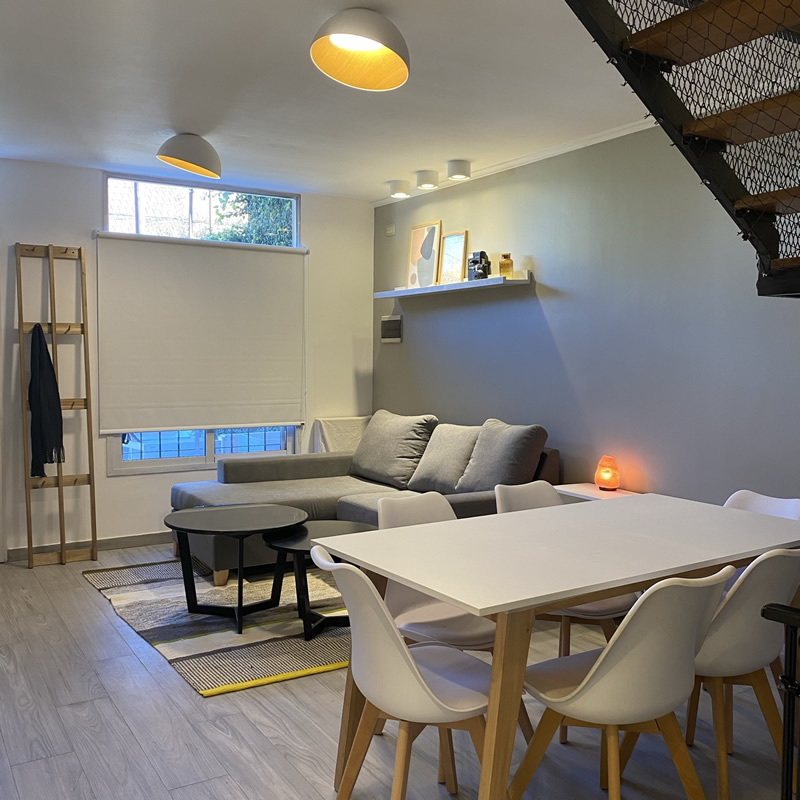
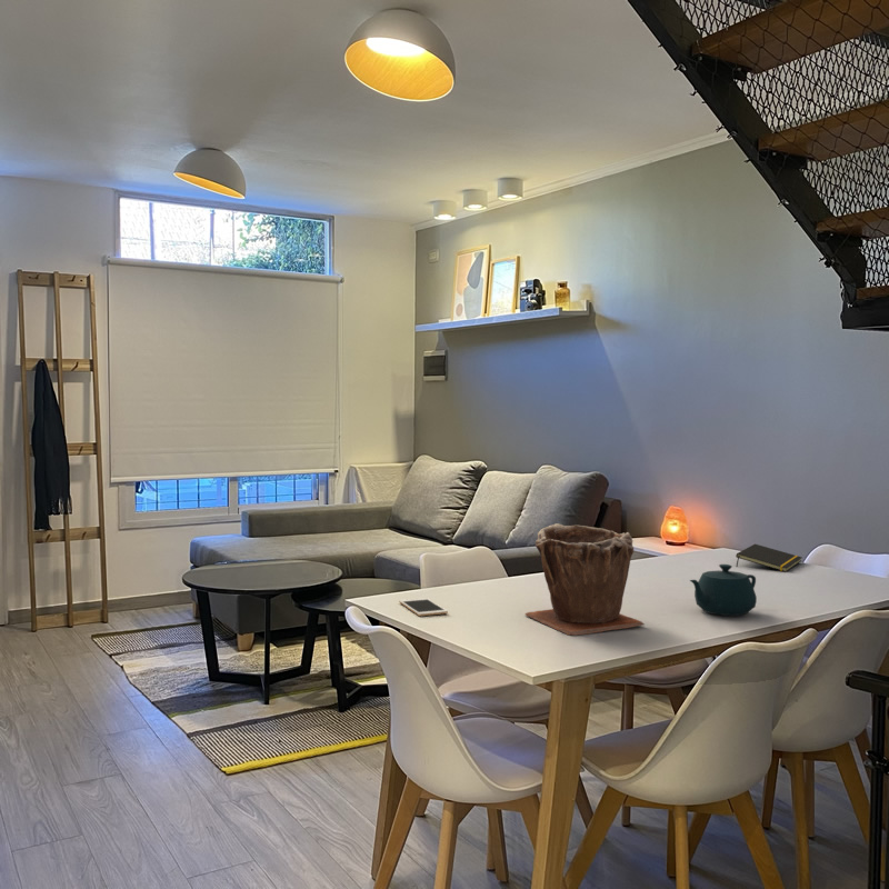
+ teapot [689,563,758,617]
+ notepad [735,543,803,573]
+ cell phone [398,597,449,617]
+ plant pot [525,522,646,637]
